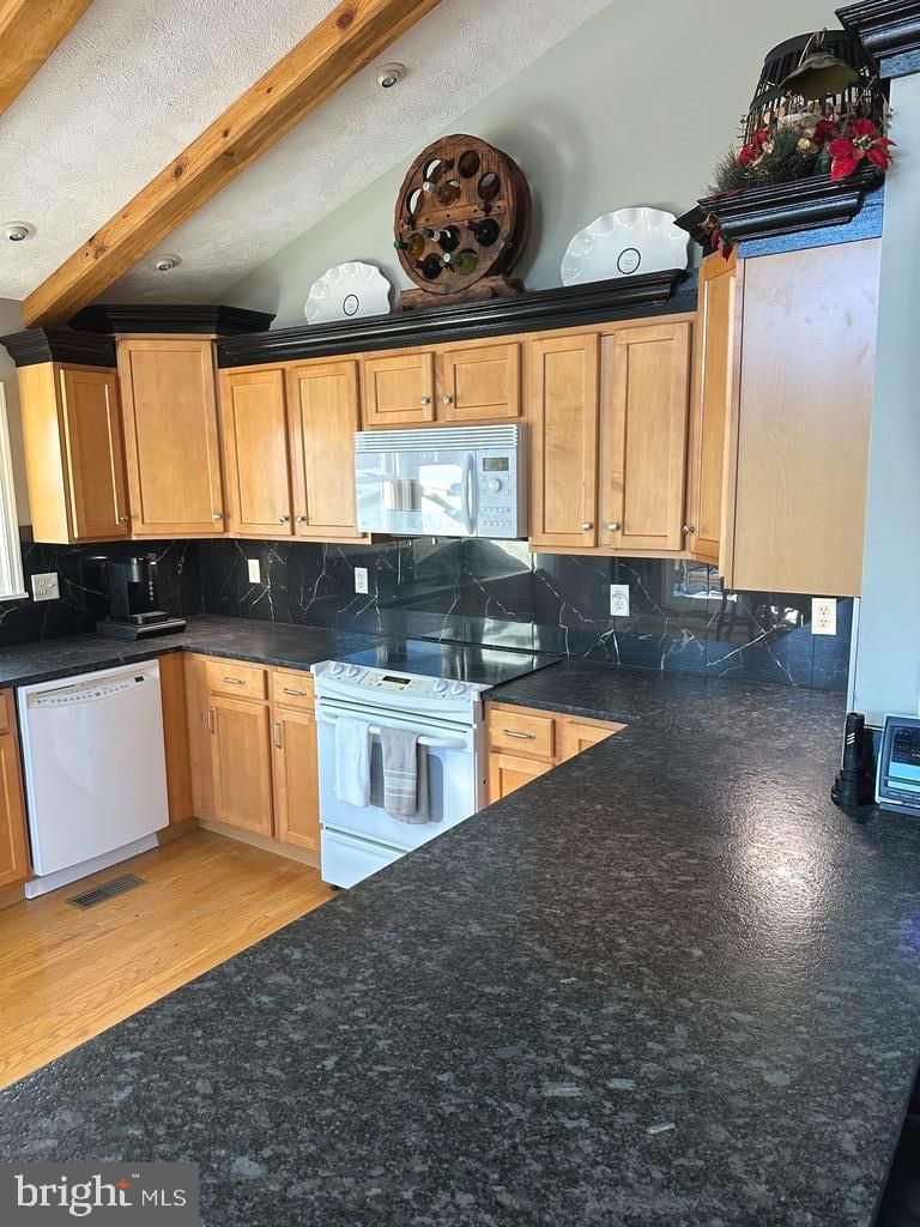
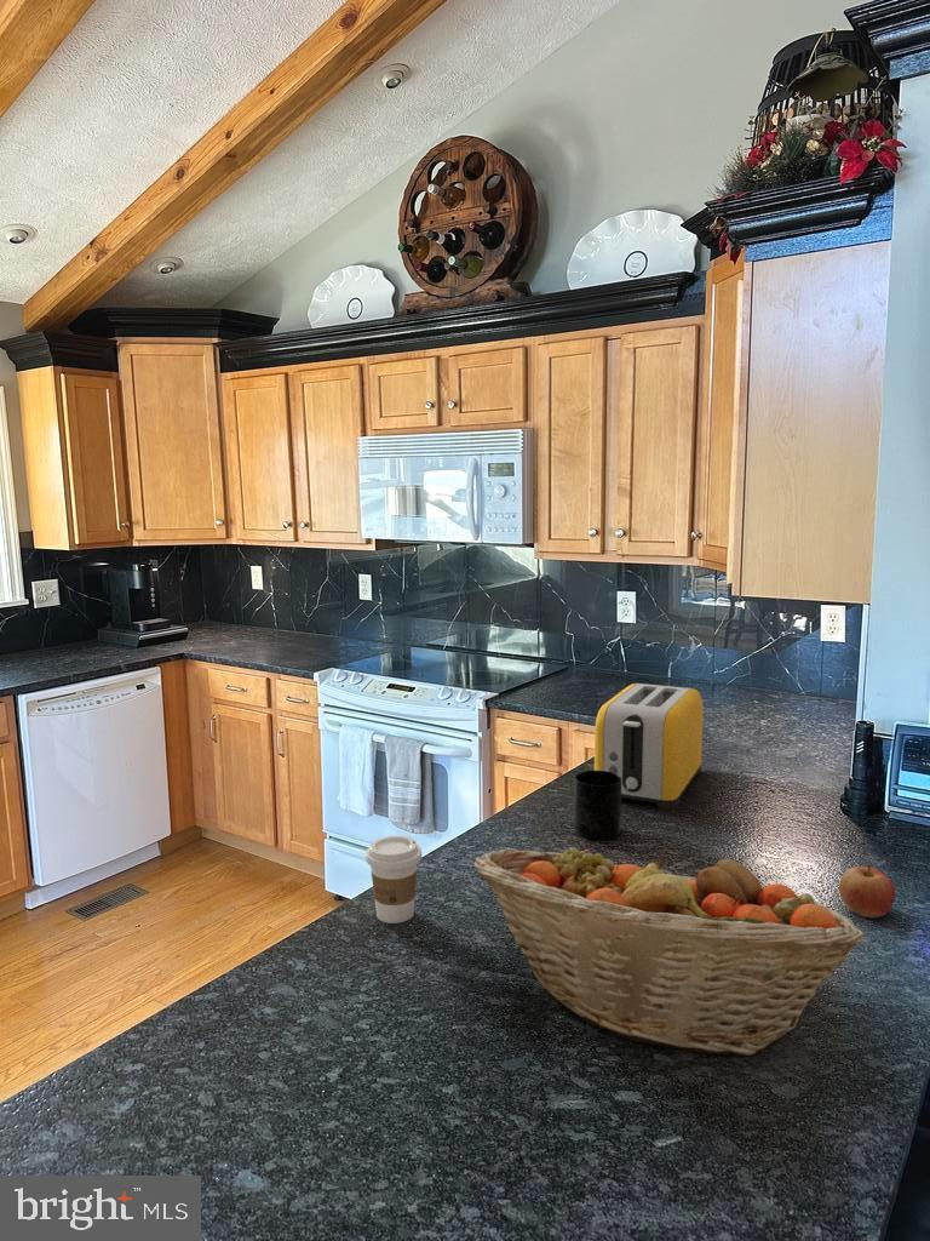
+ apple [838,863,896,919]
+ fruit basket [472,842,865,1057]
+ mug [573,770,622,841]
+ coffee cup [364,834,423,925]
+ toaster [593,682,704,810]
